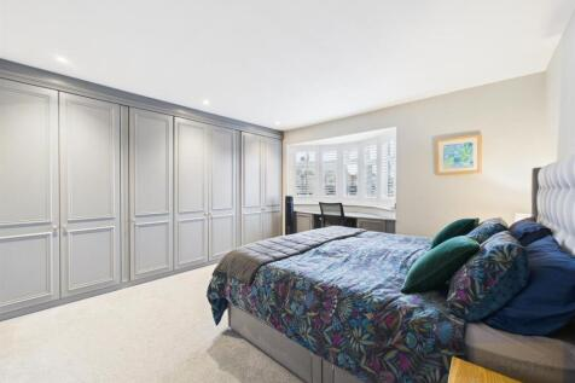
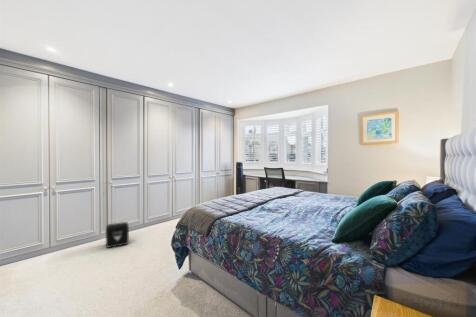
+ air purifier [105,221,130,249]
